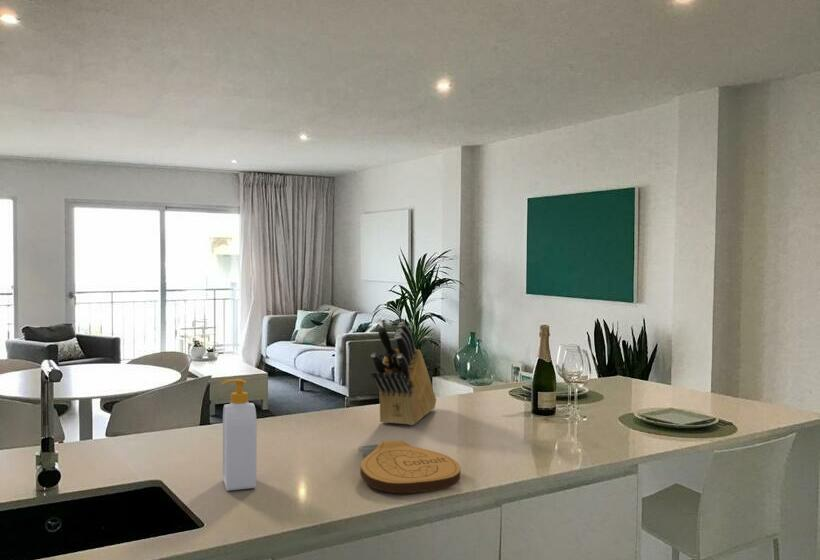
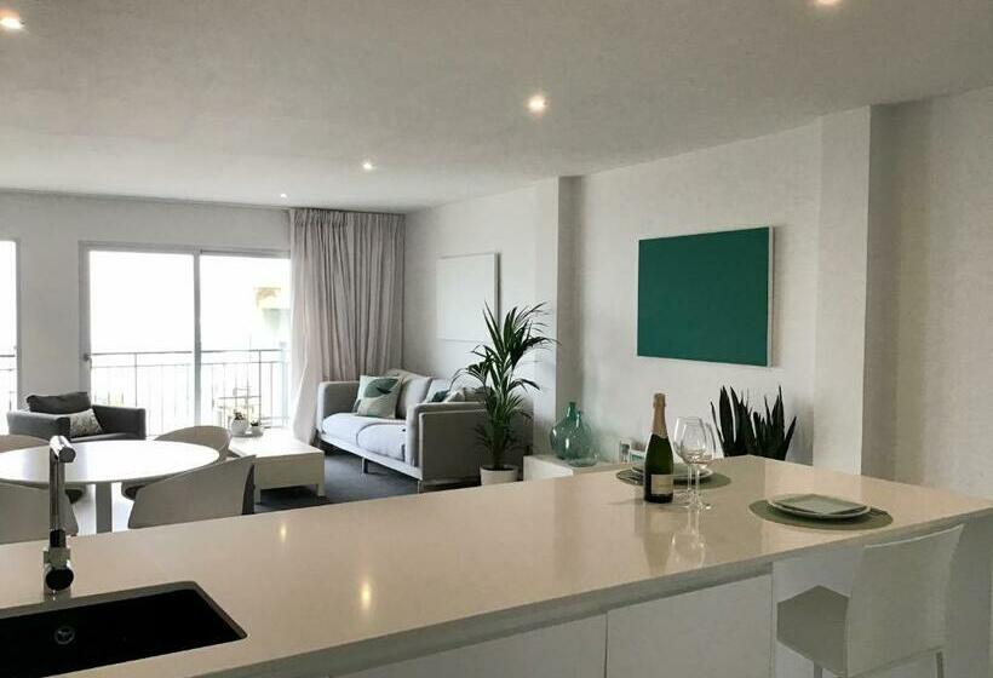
- soap bottle [220,378,258,492]
- knife block [370,321,437,426]
- key chain [357,439,462,494]
